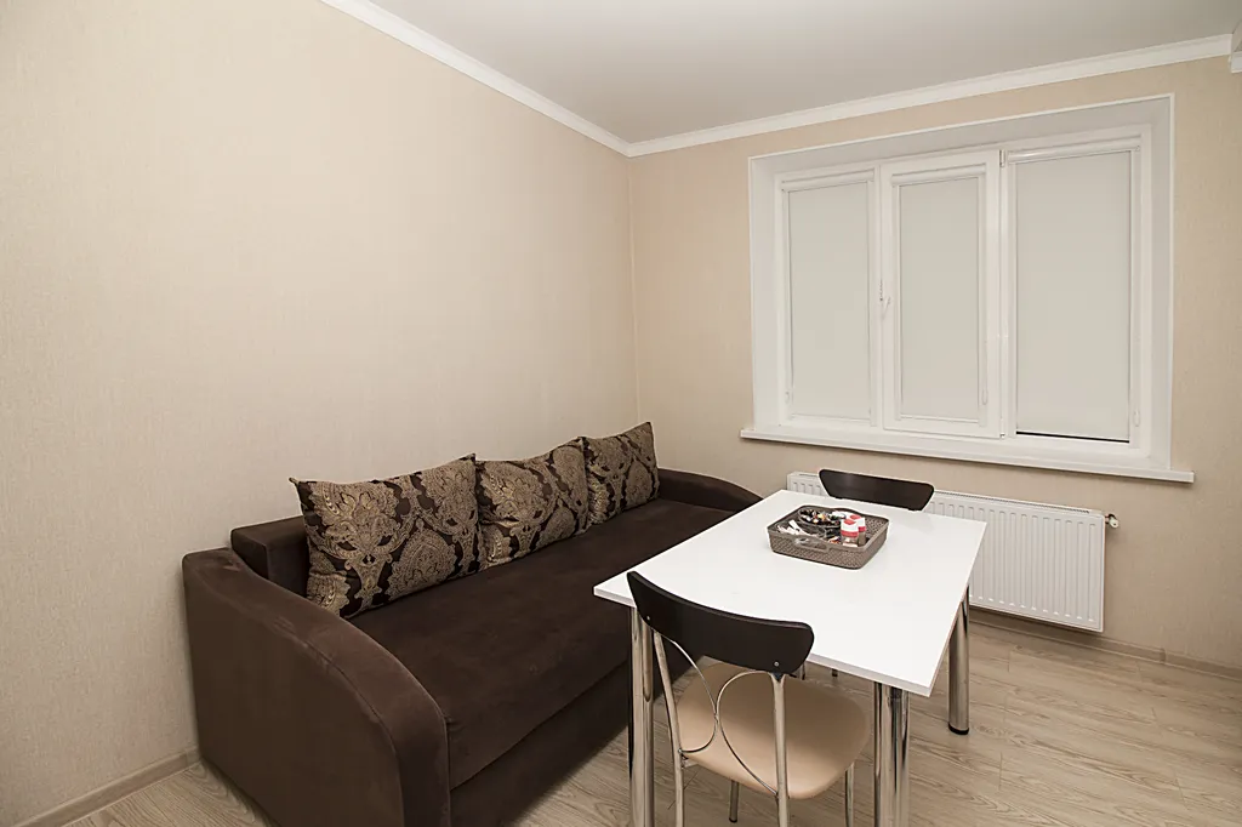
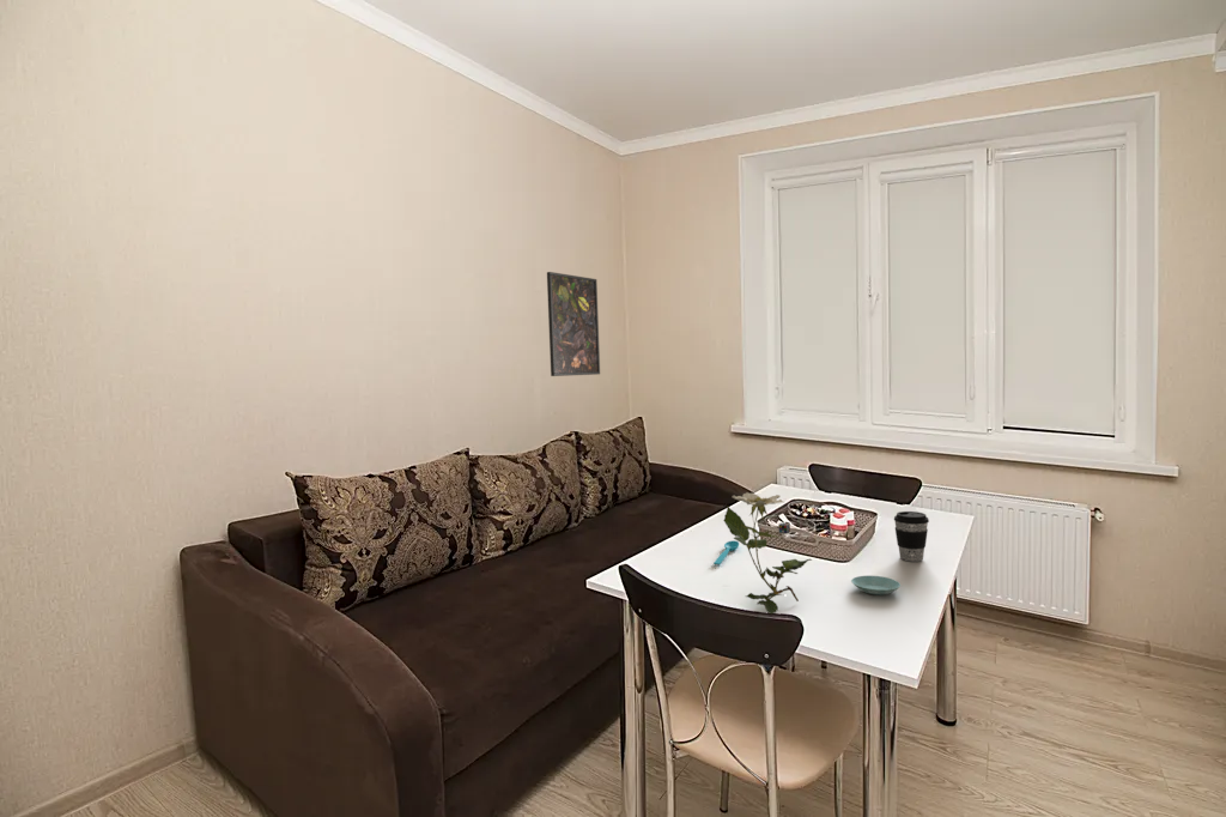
+ coffee cup [893,510,930,563]
+ saucer [850,575,902,597]
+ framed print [546,271,601,377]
+ spoon [712,539,740,565]
+ flower [722,491,813,615]
